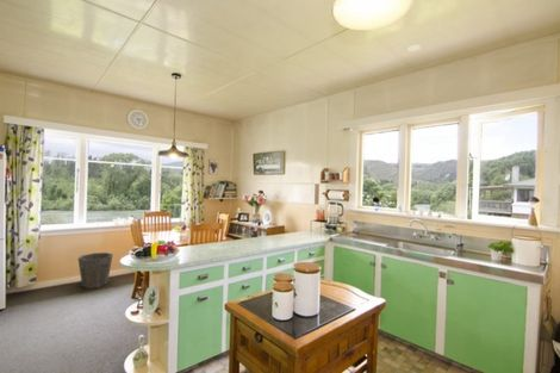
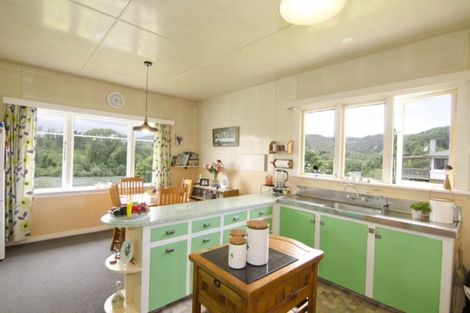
- waste bin [77,251,114,290]
